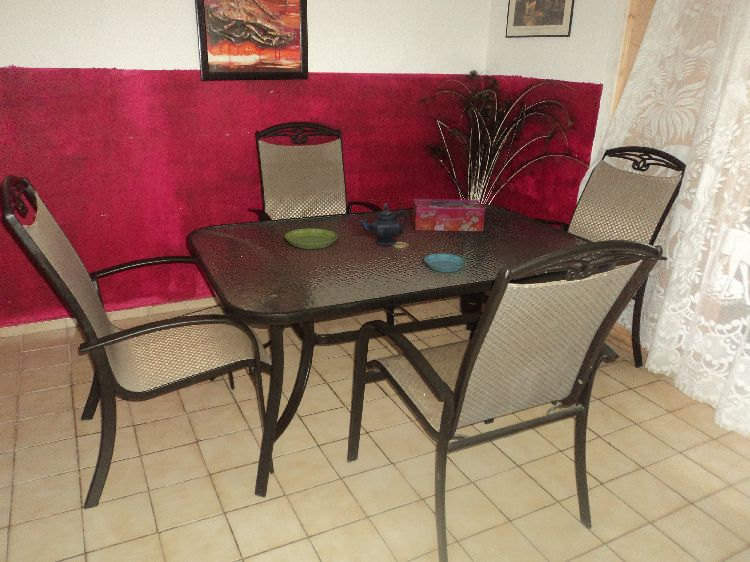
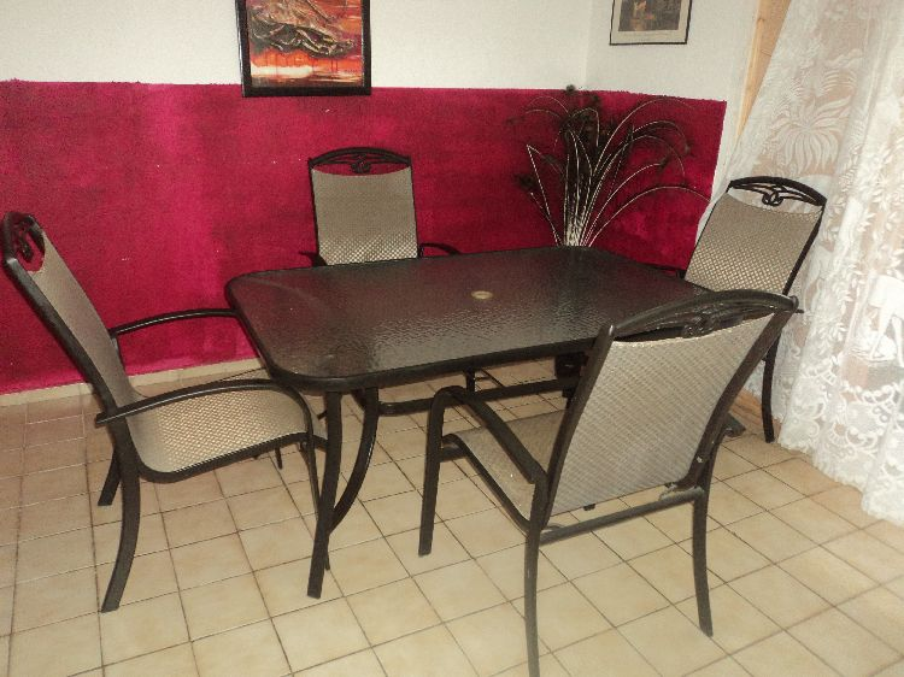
- saucer [423,253,467,273]
- saucer [284,227,339,250]
- tissue box [411,198,486,232]
- teapot [358,202,409,246]
